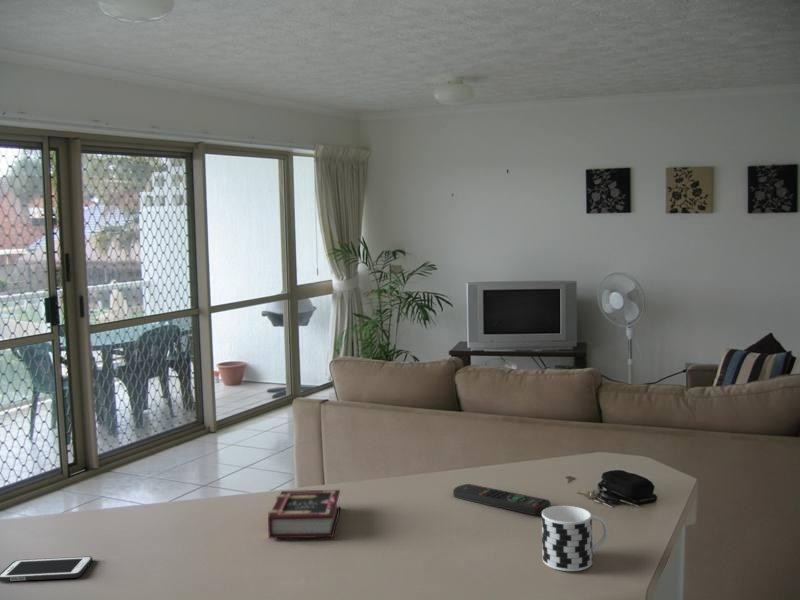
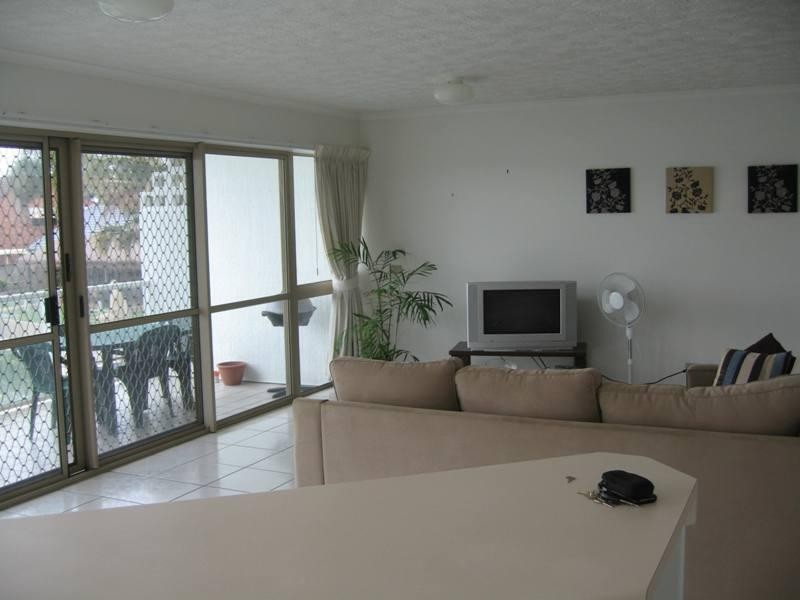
- book [267,489,342,539]
- remote control [452,483,551,516]
- cup [541,505,609,572]
- cell phone [0,556,94,582]
